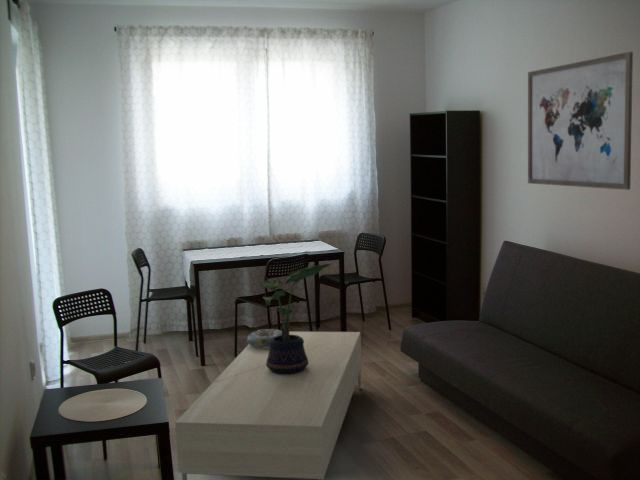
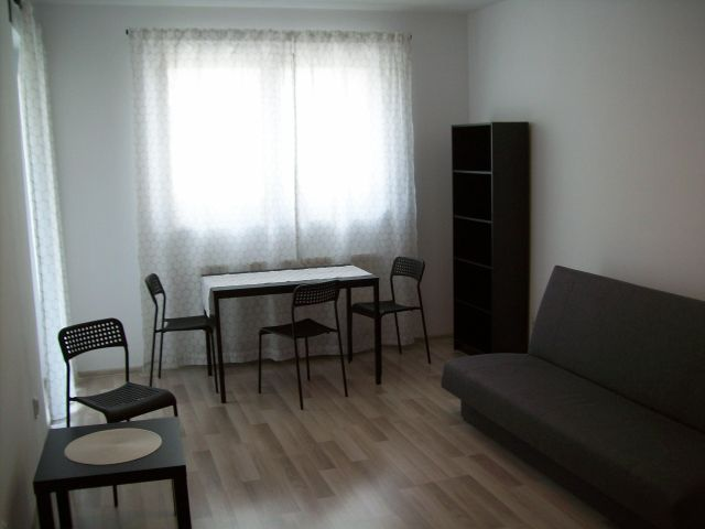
- wall art [527,51,634,191]
- potted plant [256,263,332,374]
- coffee table [174,331,363,480]
- decorative bowl [246,328,282,348]
